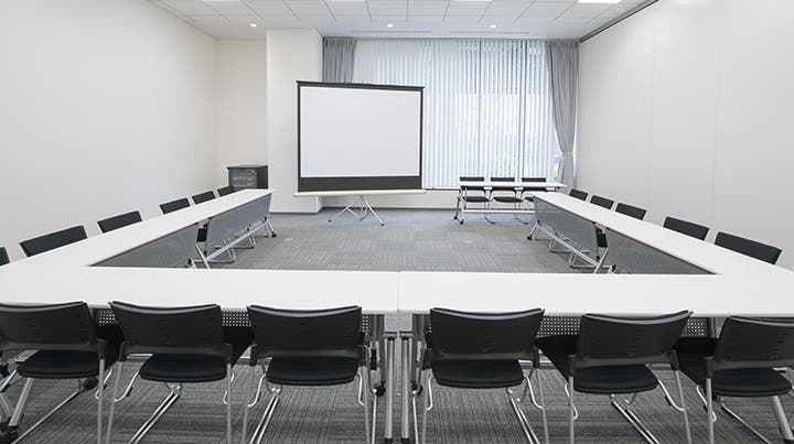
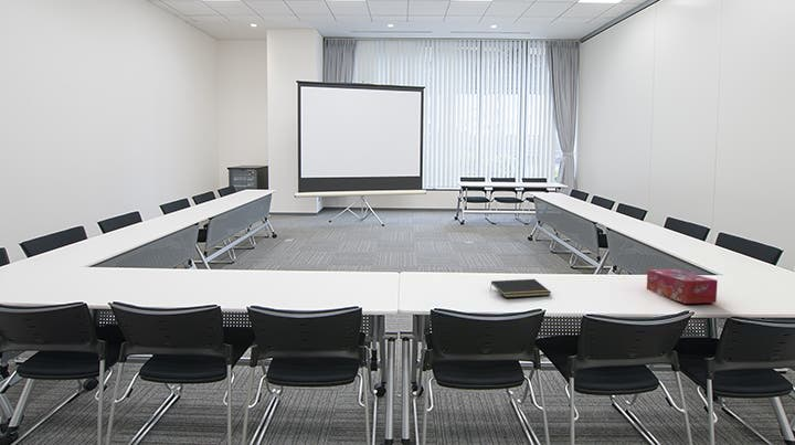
+ tissue box [646,268,719,305]
+ notepad [489,278,552,298]
